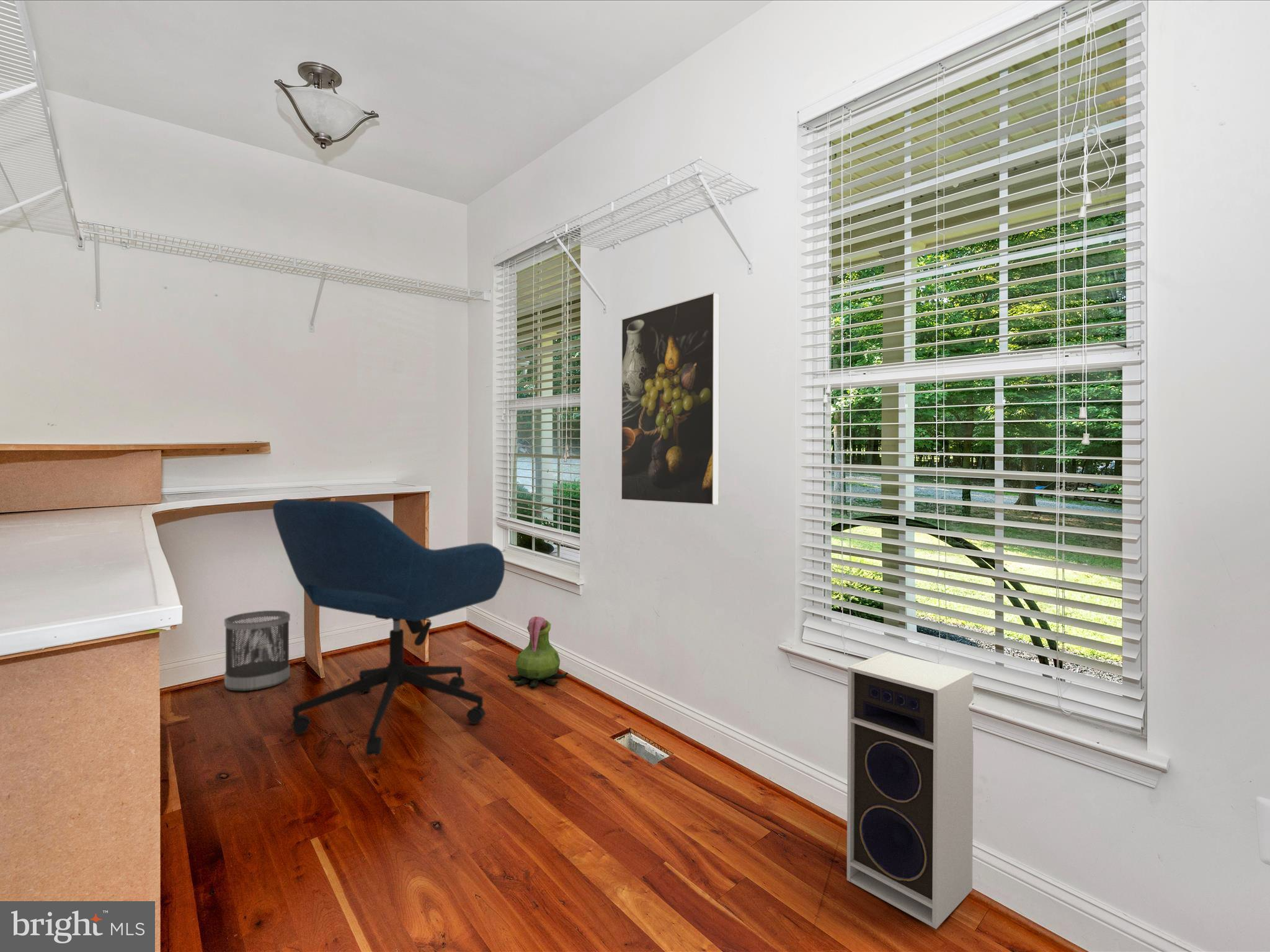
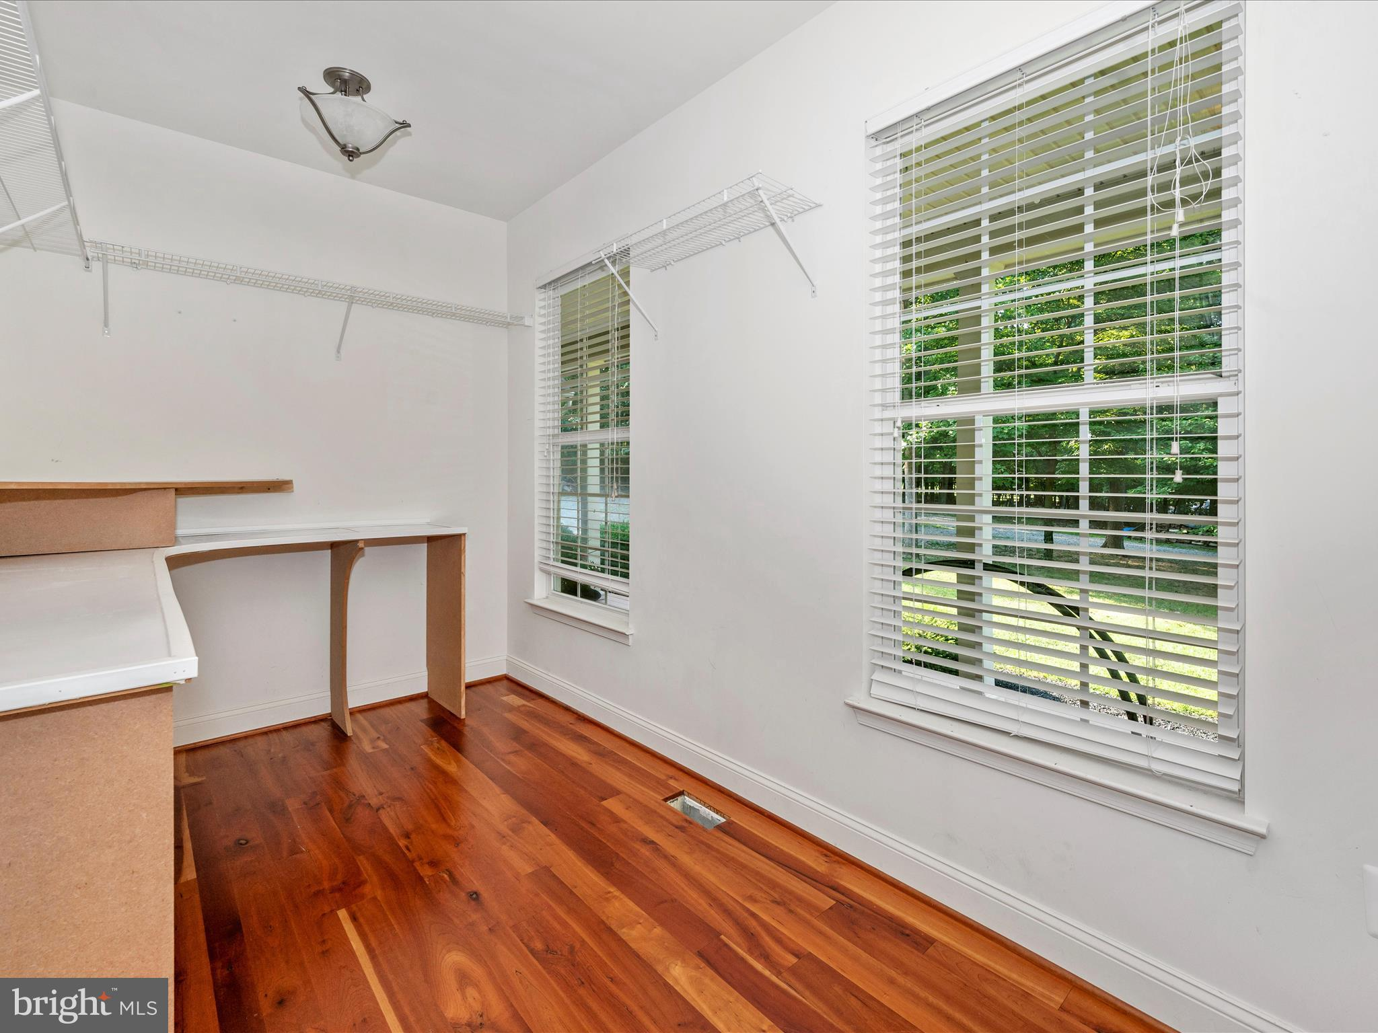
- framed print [621,292,721,506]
- speaker [846,651,974,930]
- wastebasket [224,610,291,692]
- decorative plant [507,616,569,687]
- office chair [272,498,505,756]
